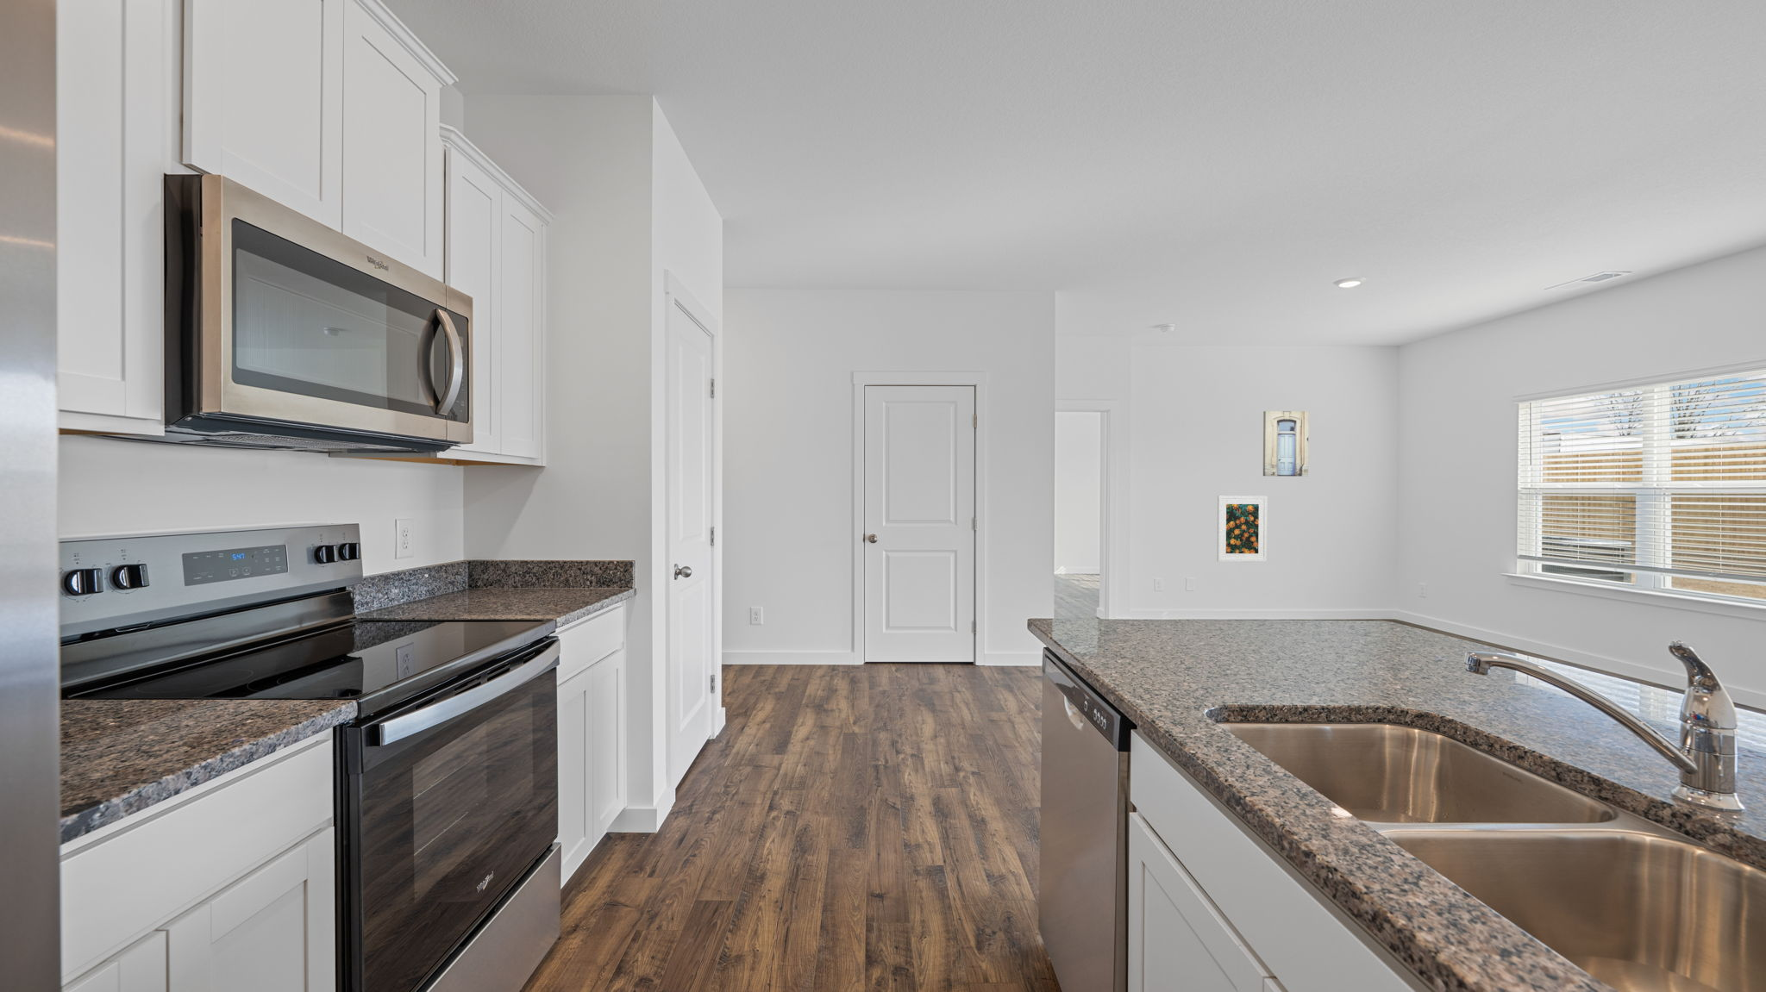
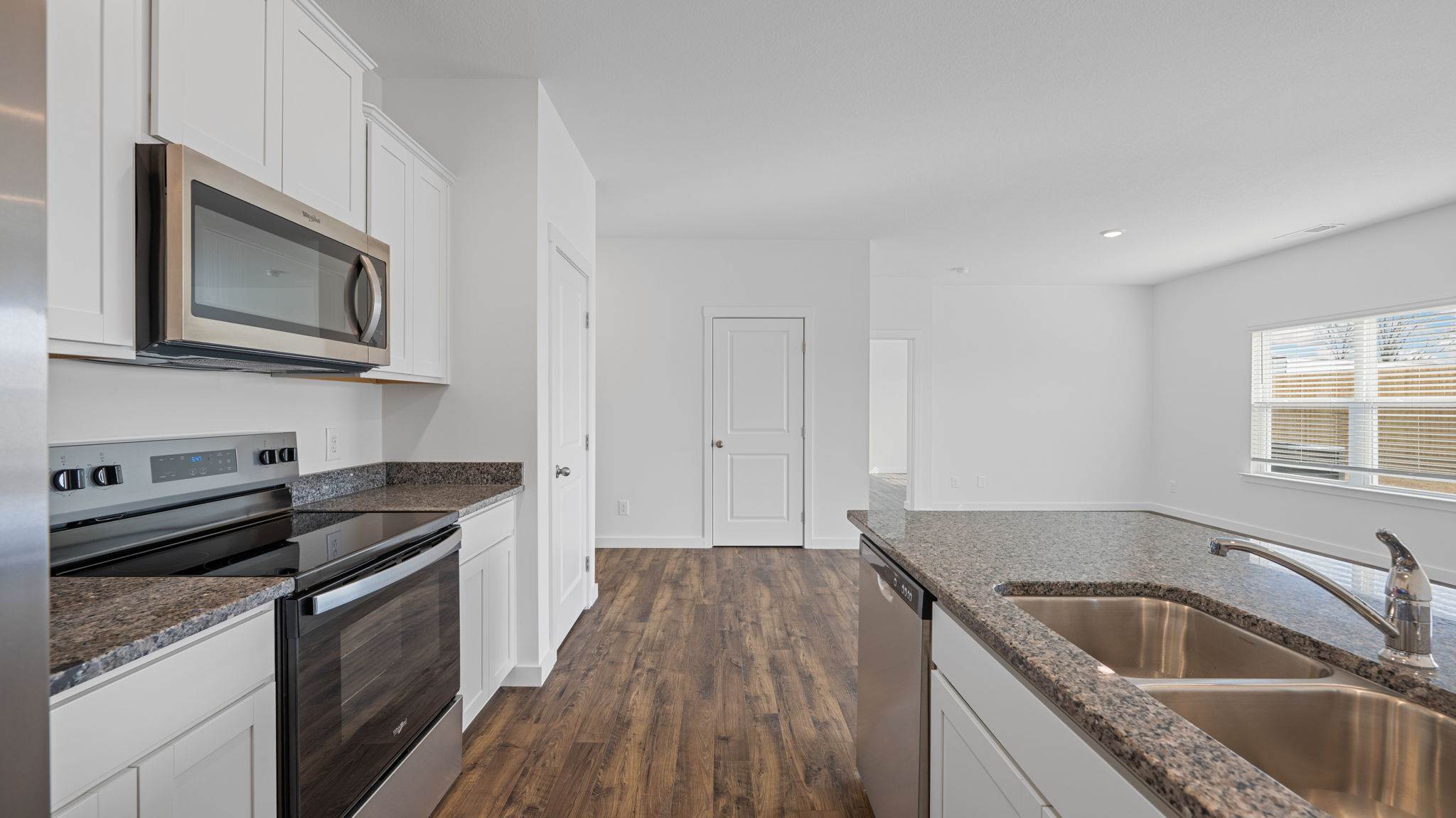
- wall art [1263,410,1310,478]
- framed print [1217,496,1267,563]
